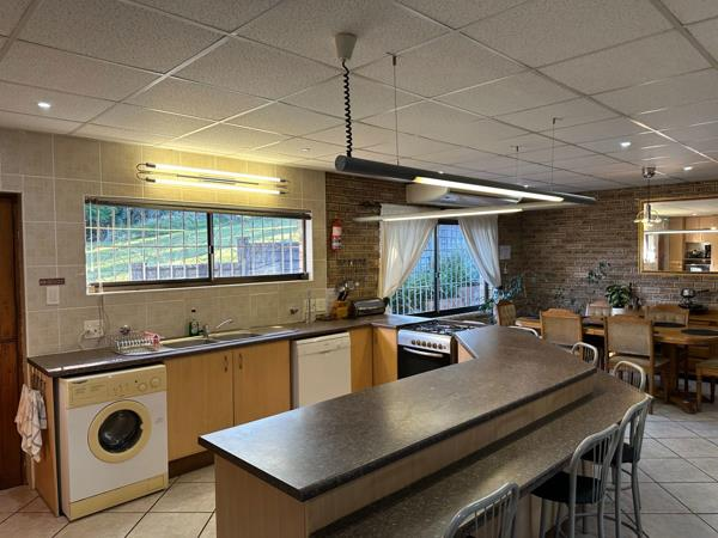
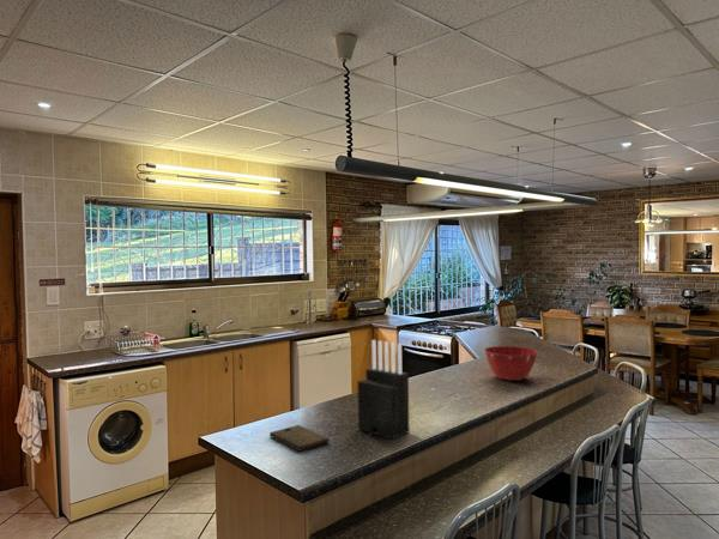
+ knife block [356,339,411,441]
+ mixing bowl [483,345,539,382]
+ cutting board [268,424,331,452]
